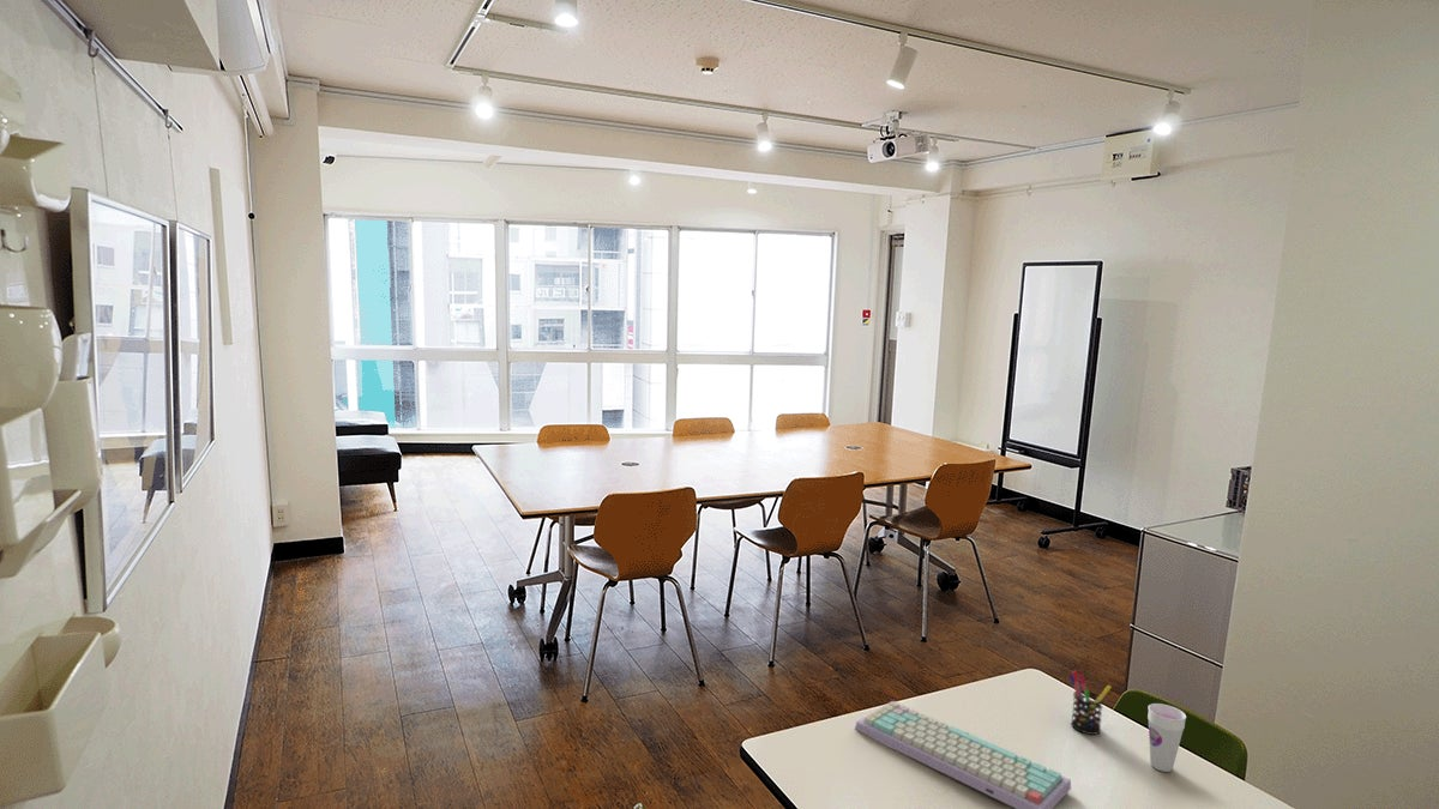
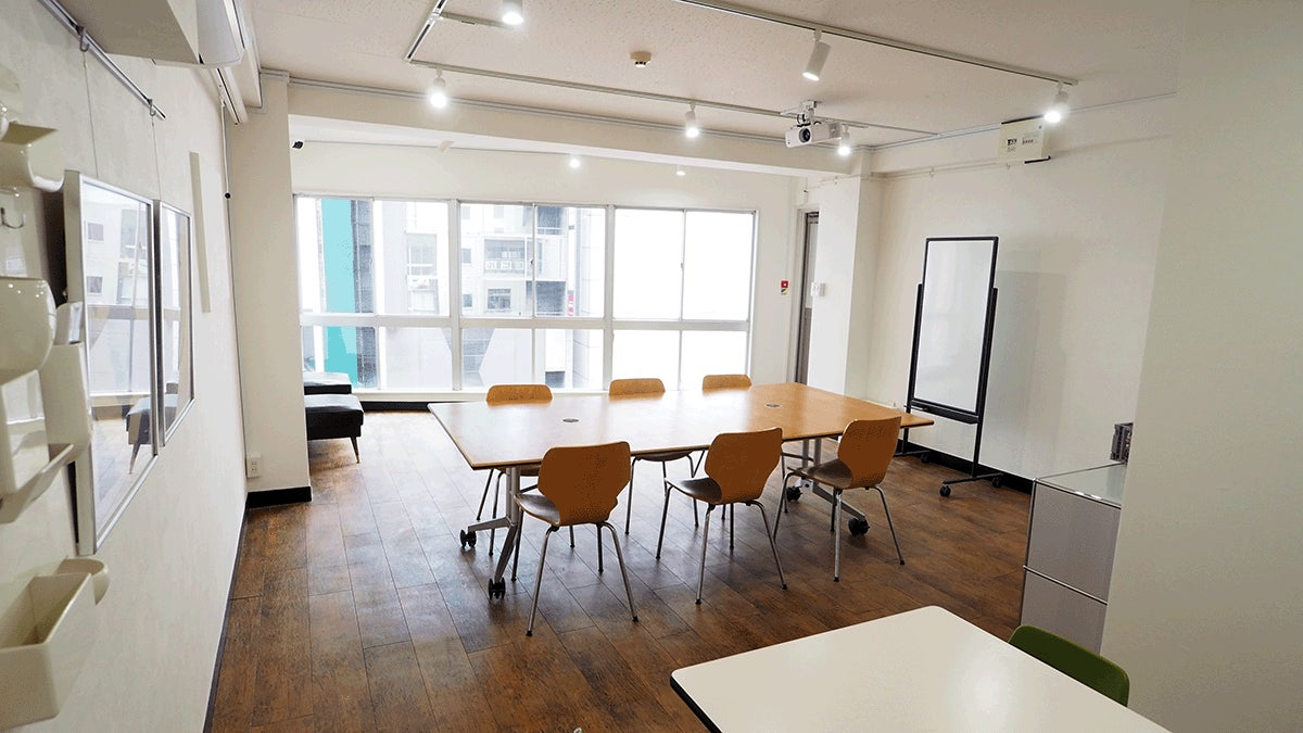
- pen holder [1068,669,1113,736]
- keyboard [854,700,1072,809]
- cup [1146,702,1187,773]
